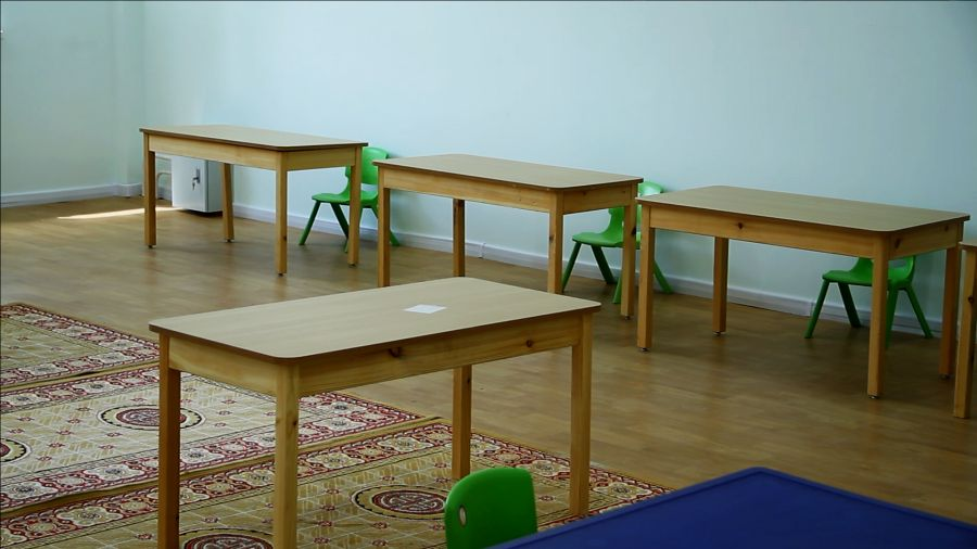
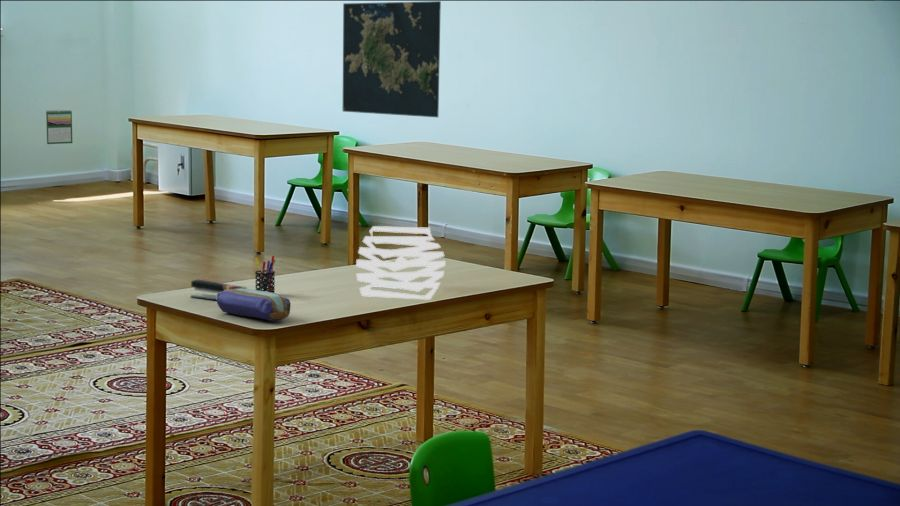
+ pen holder [254,255,277,293]
+ pencil case [216,288,291,322]
+ stapler [190,279,248,301]
+ ceiling light fixture [355,225,446,301]
+ map [342,0,442,118]
+ calendar [45,109,73,145]
